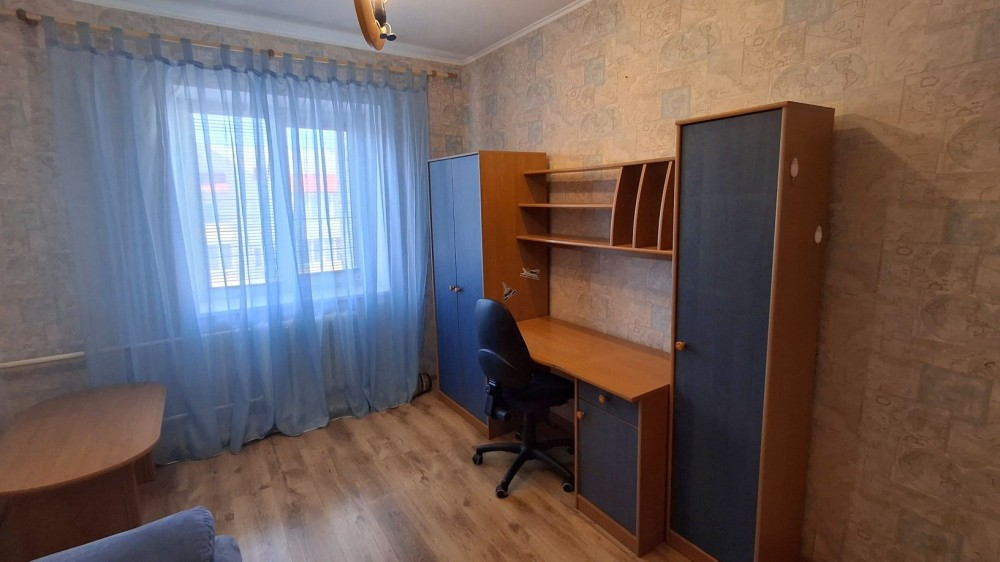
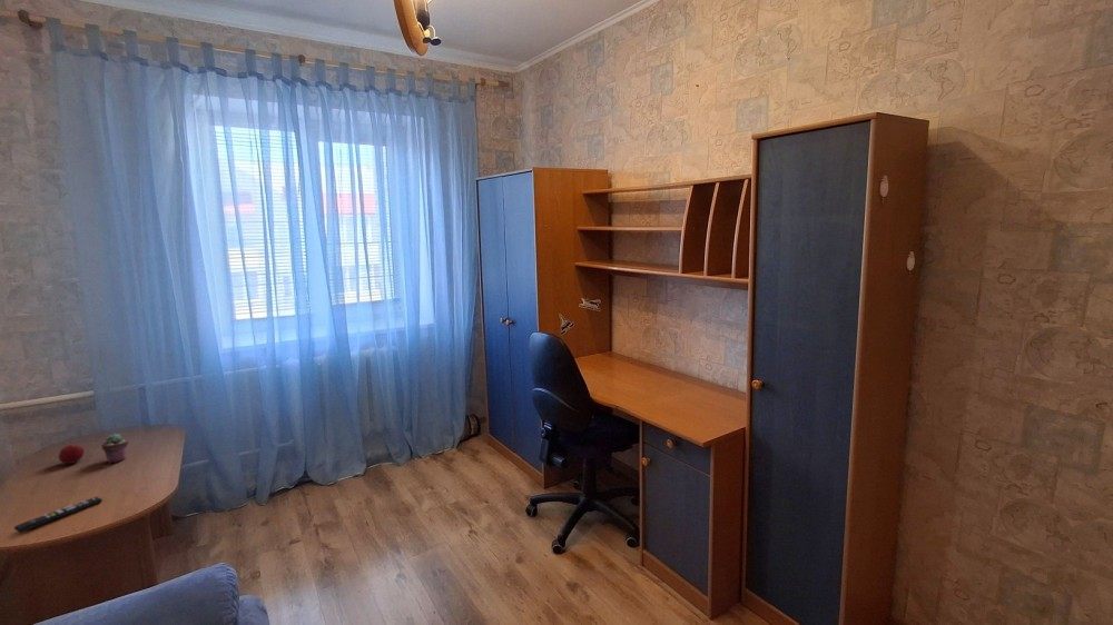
+ remote control [13,496,104,534]
+ potted succulent [100,433,129,464]
+ apple [58,444,86,465]
